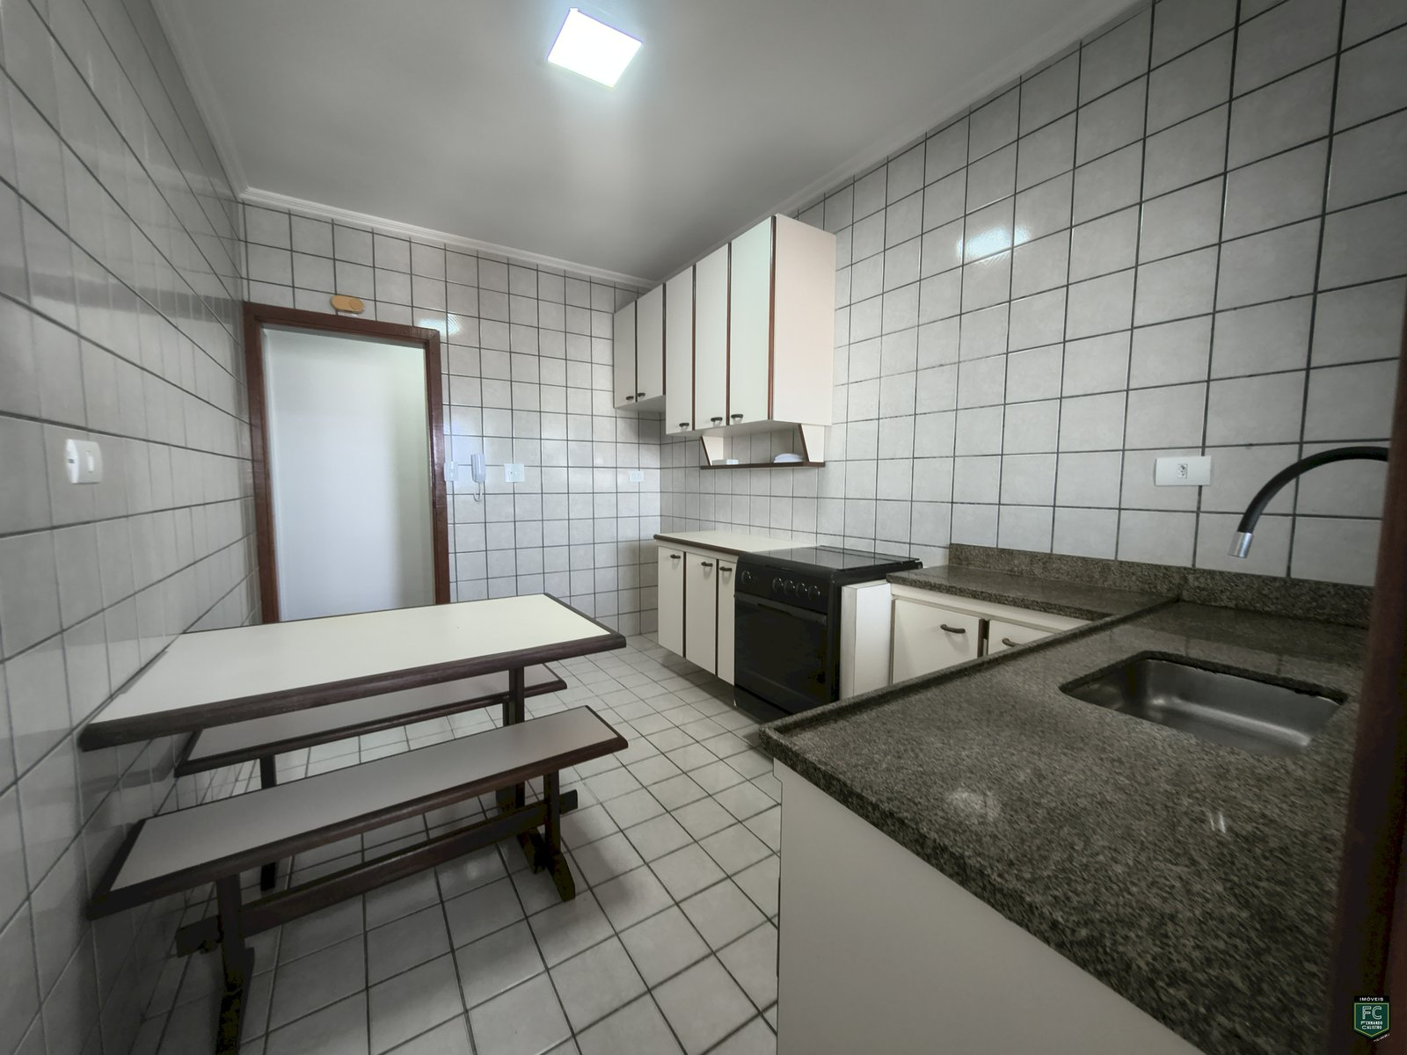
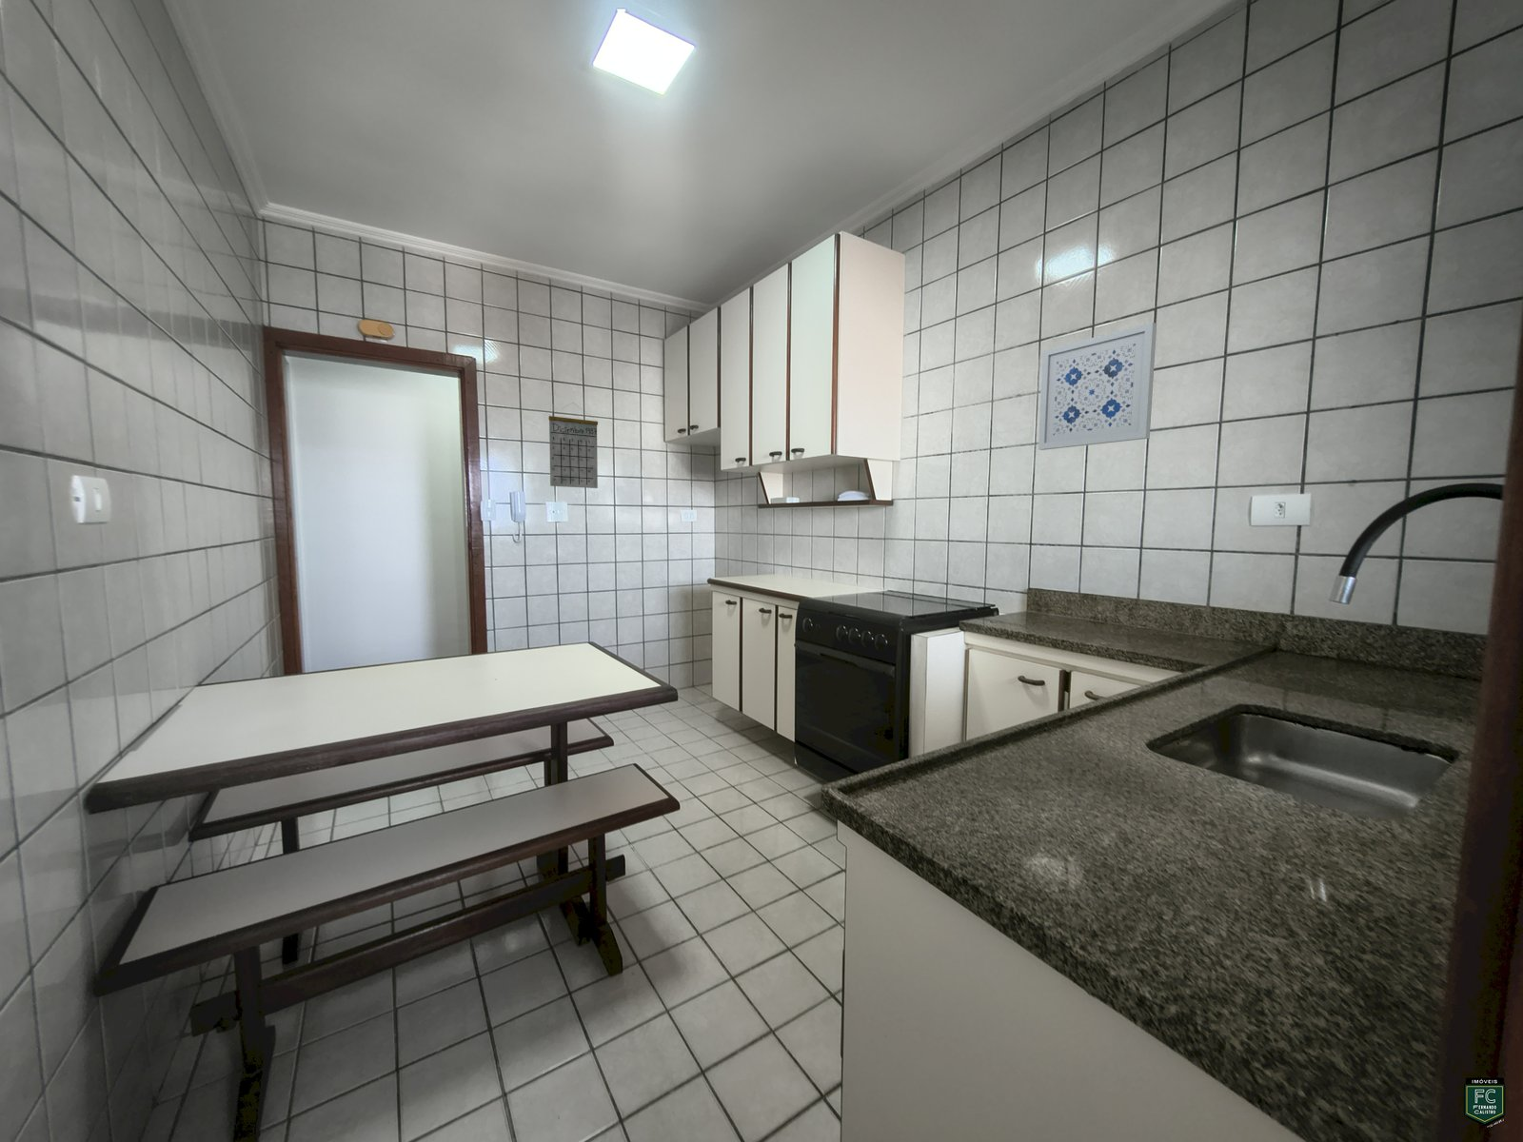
+ calendar [547,402,598,489]
+ wall art [1037,321,1157,451]
